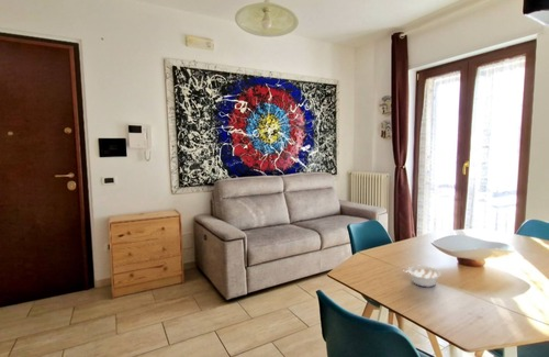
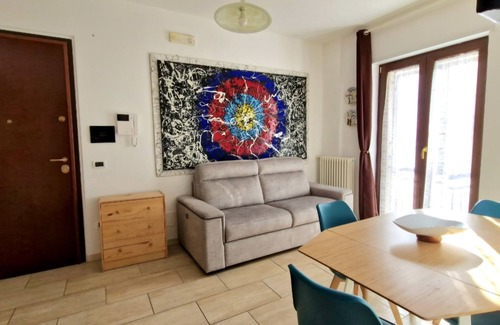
- legume [403,265,442,288]
